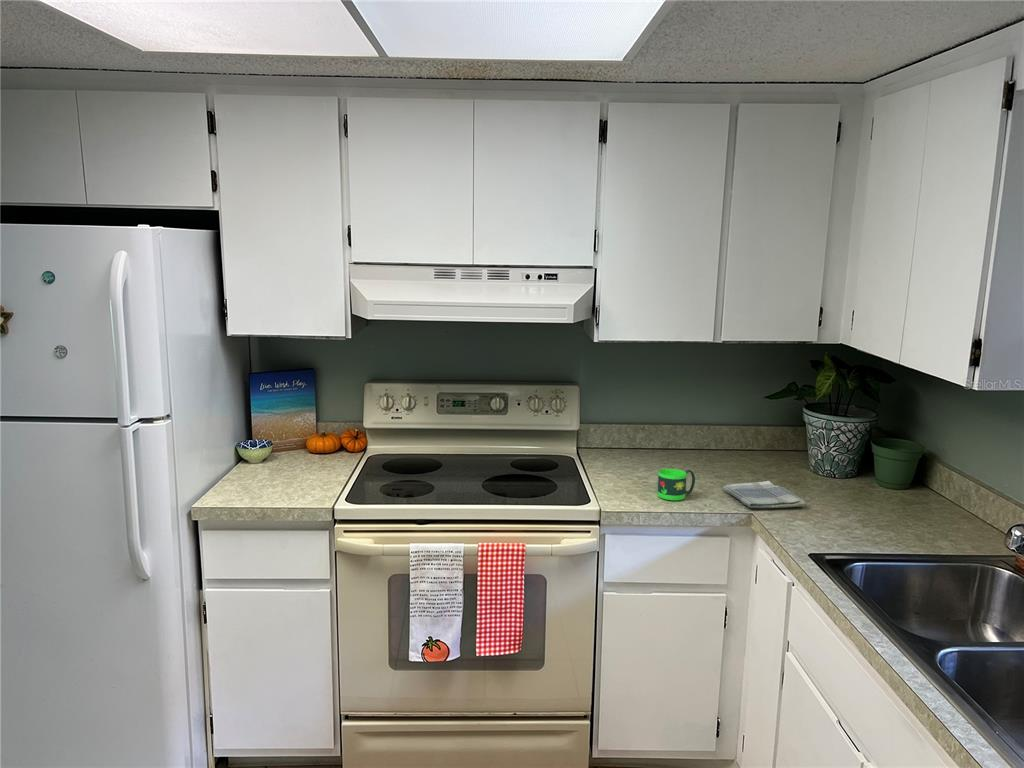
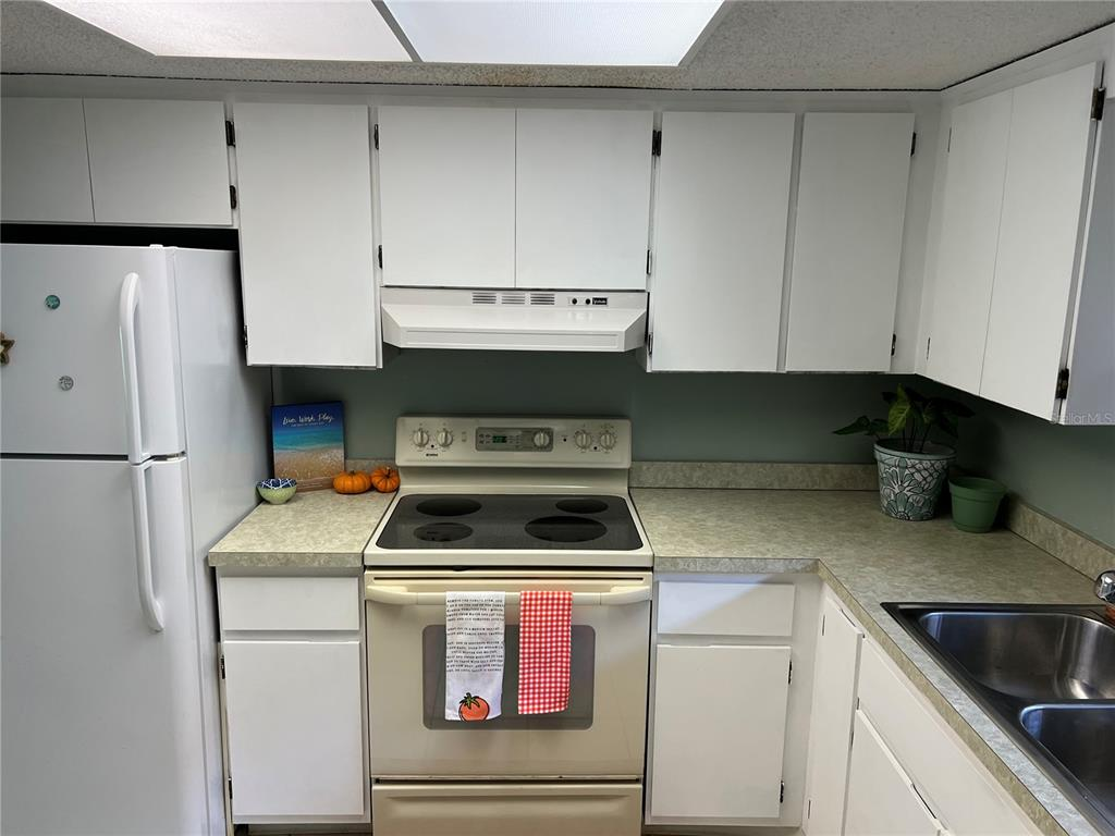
- mug [657,468,696,501]
- dish towel [722,480,807,509]
